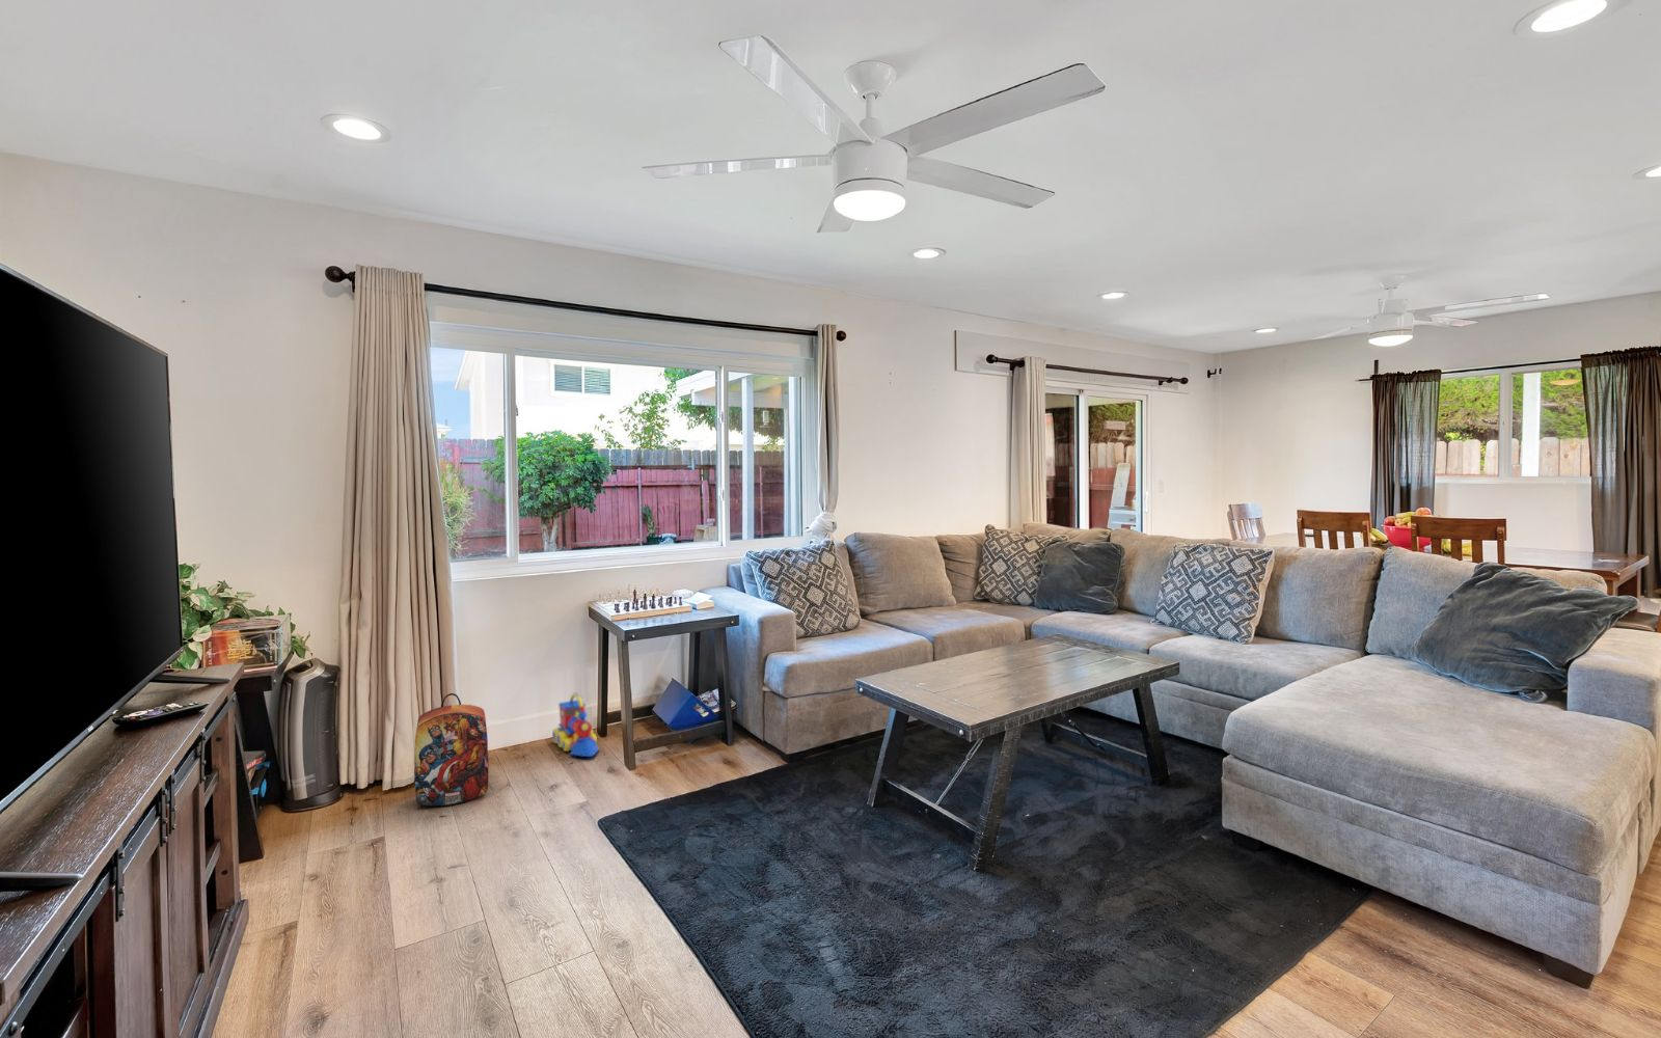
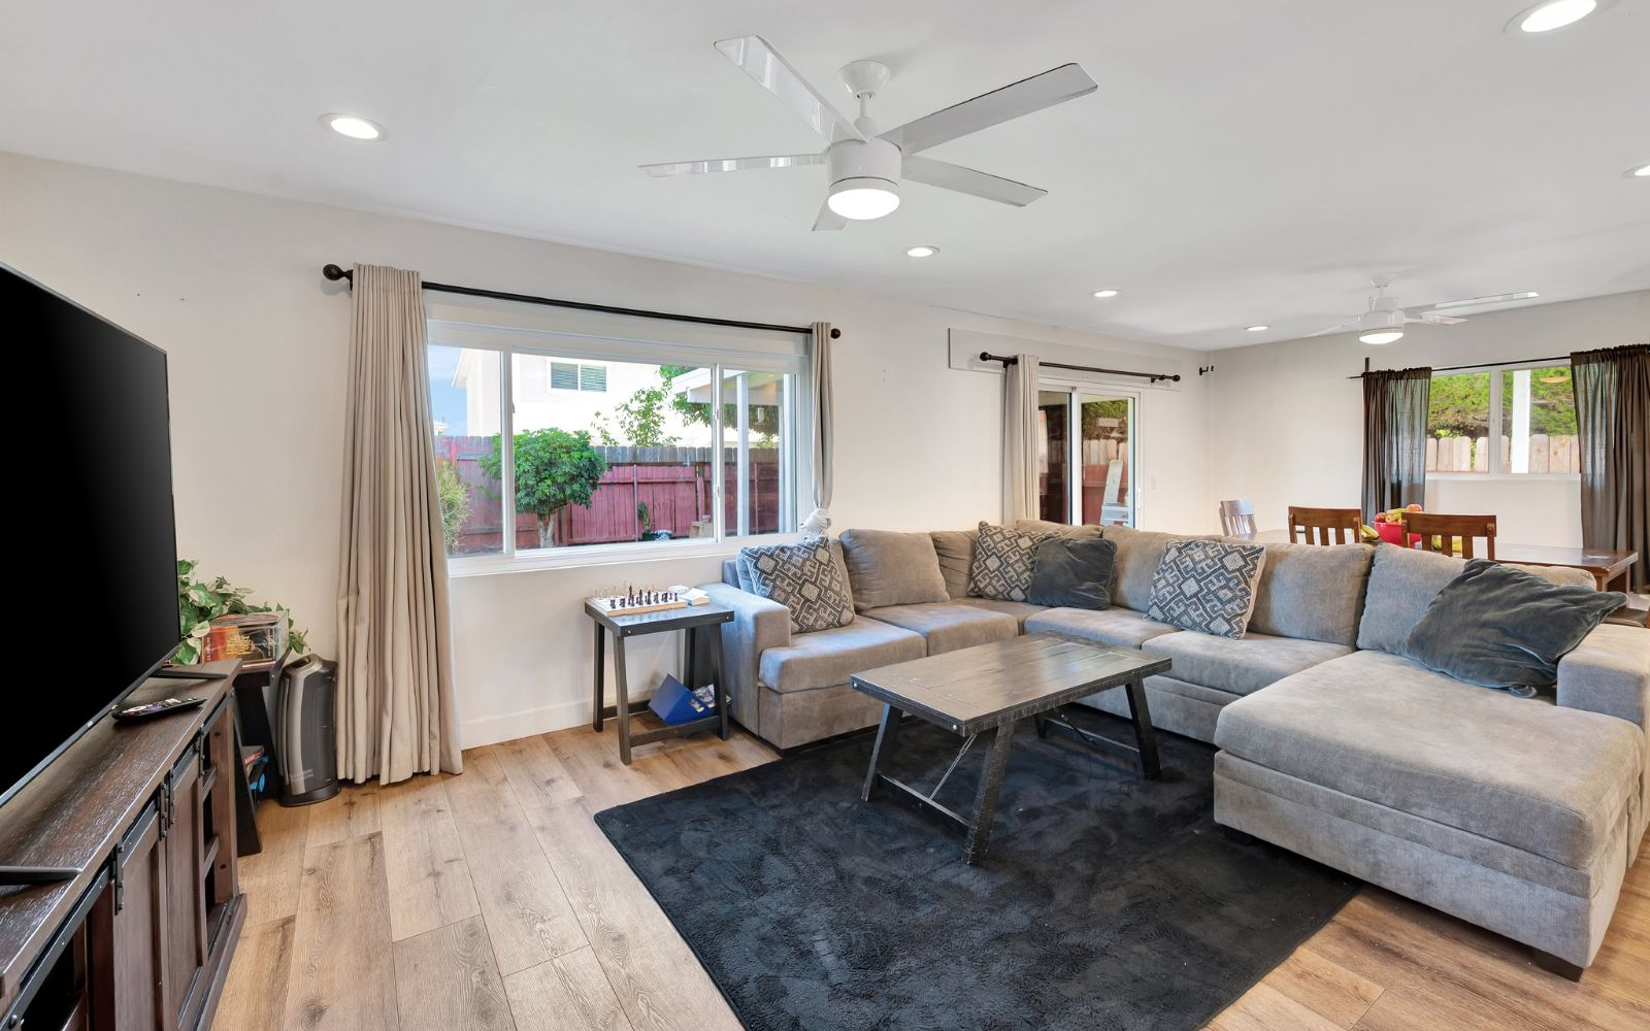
- backpack [414,692,490,806]
- toy train [551,691,600,758]
